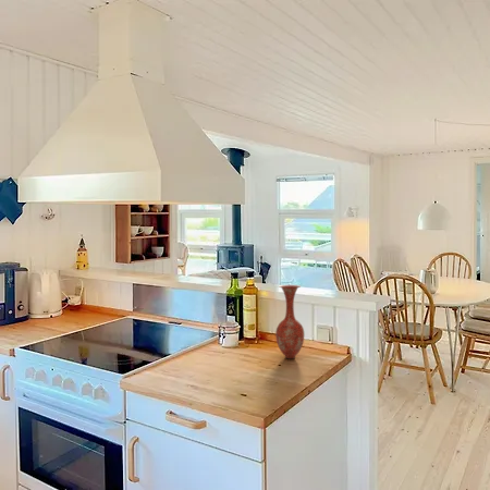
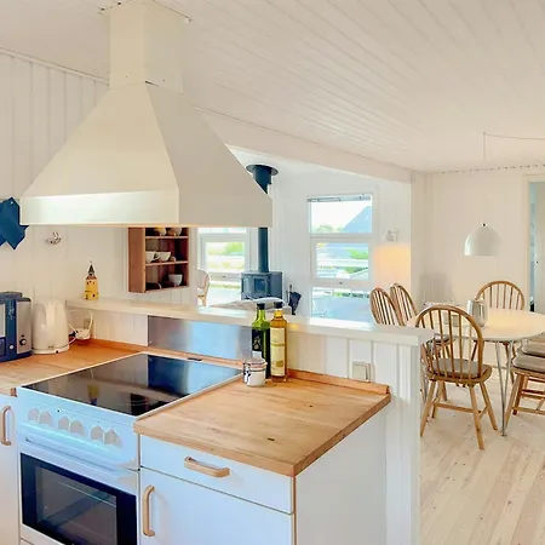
- vase [274,284,305,359]
